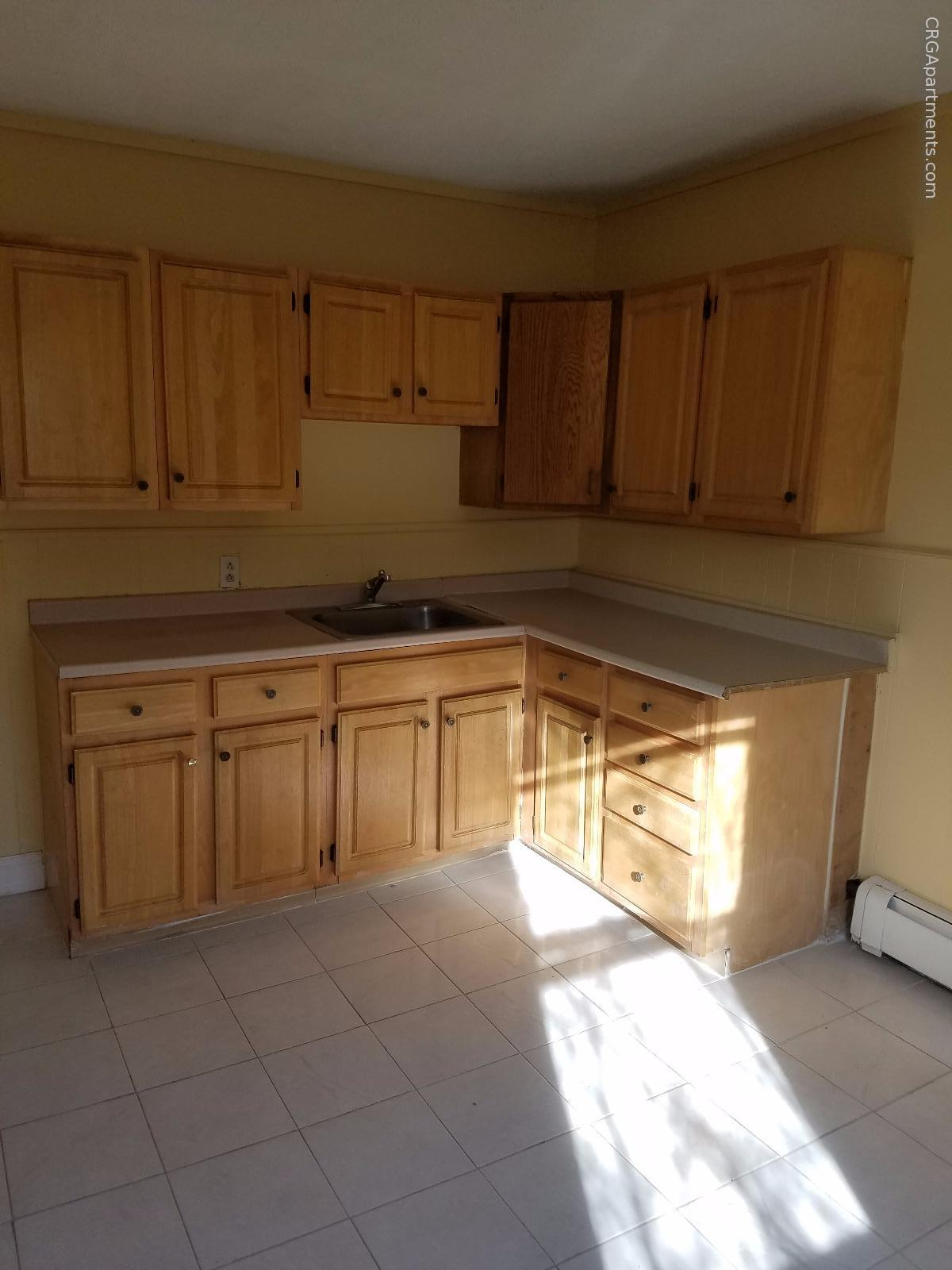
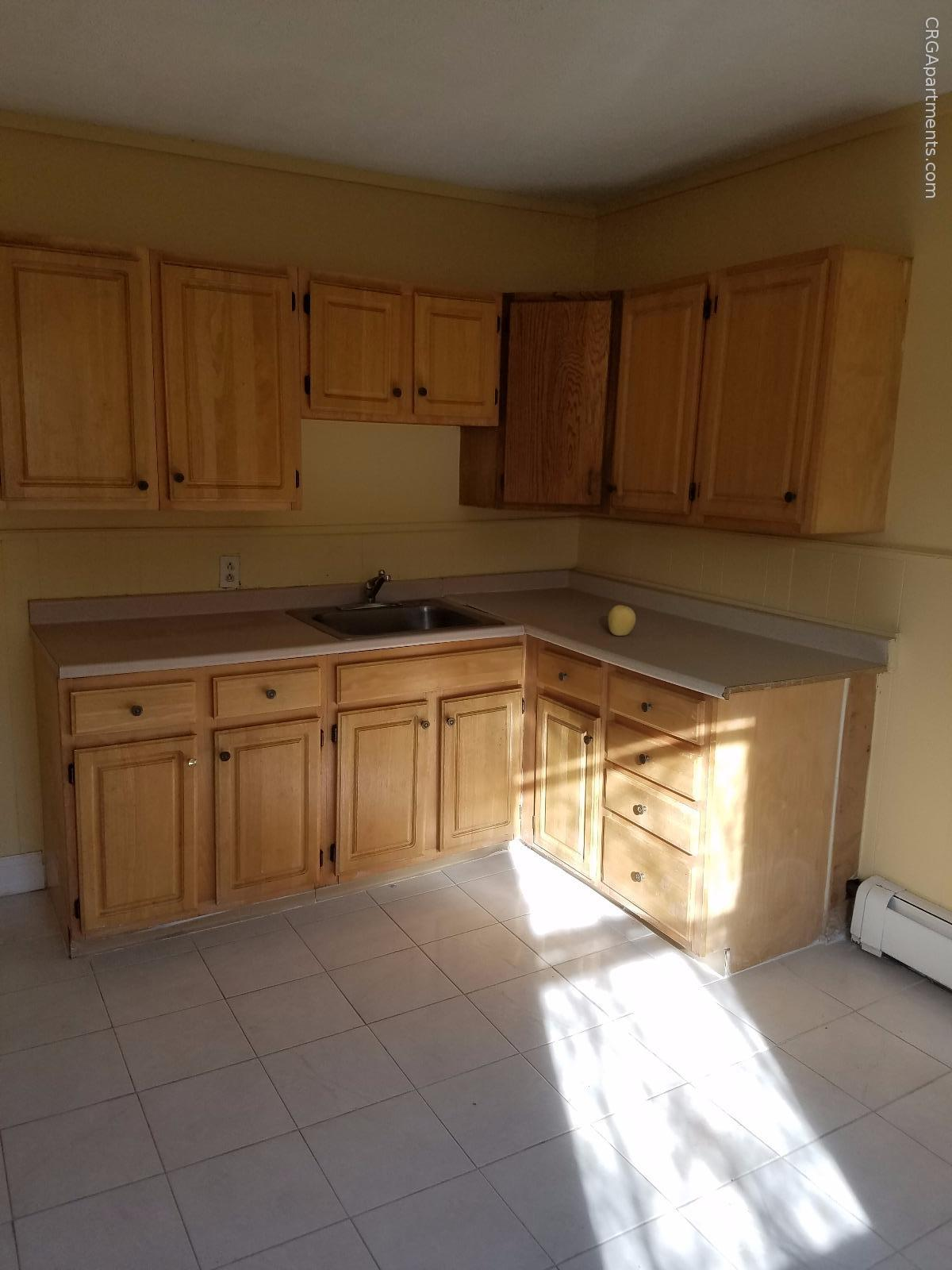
+ fruit [607,604,636,637]
